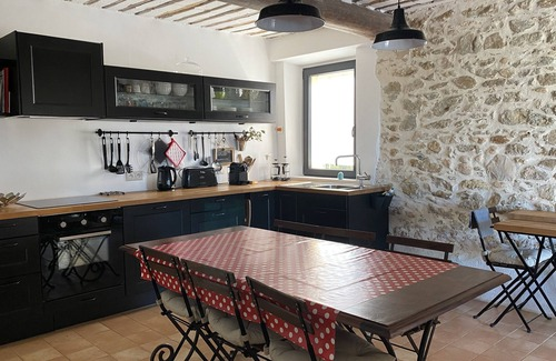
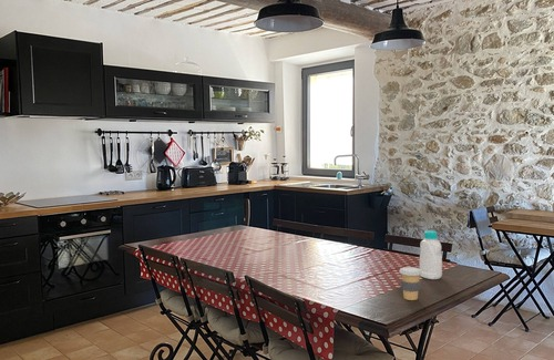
+ bottle [419,229,443,280]
+ coffee cup [398,266,422,301]
